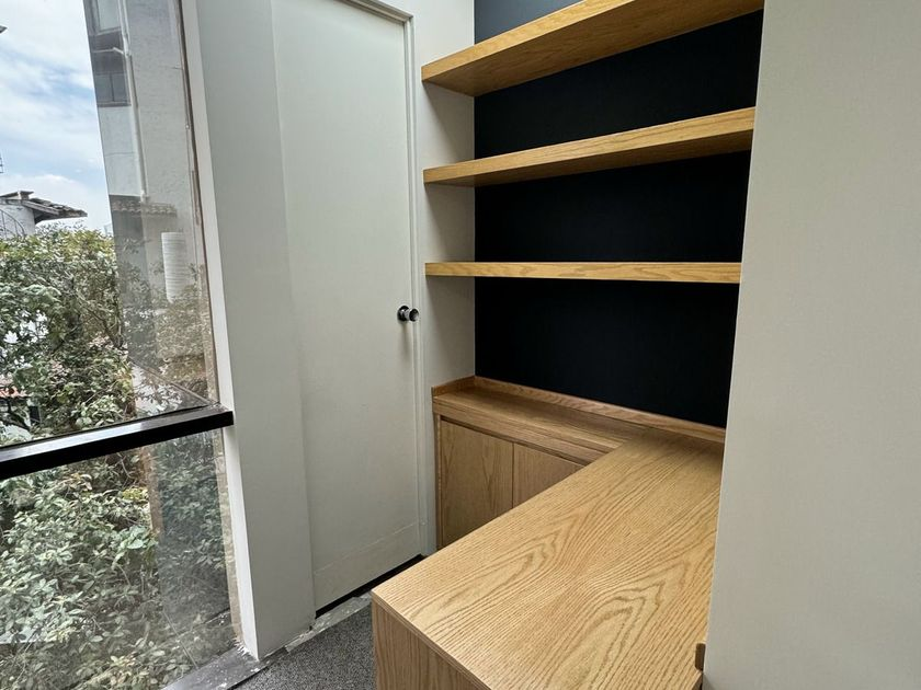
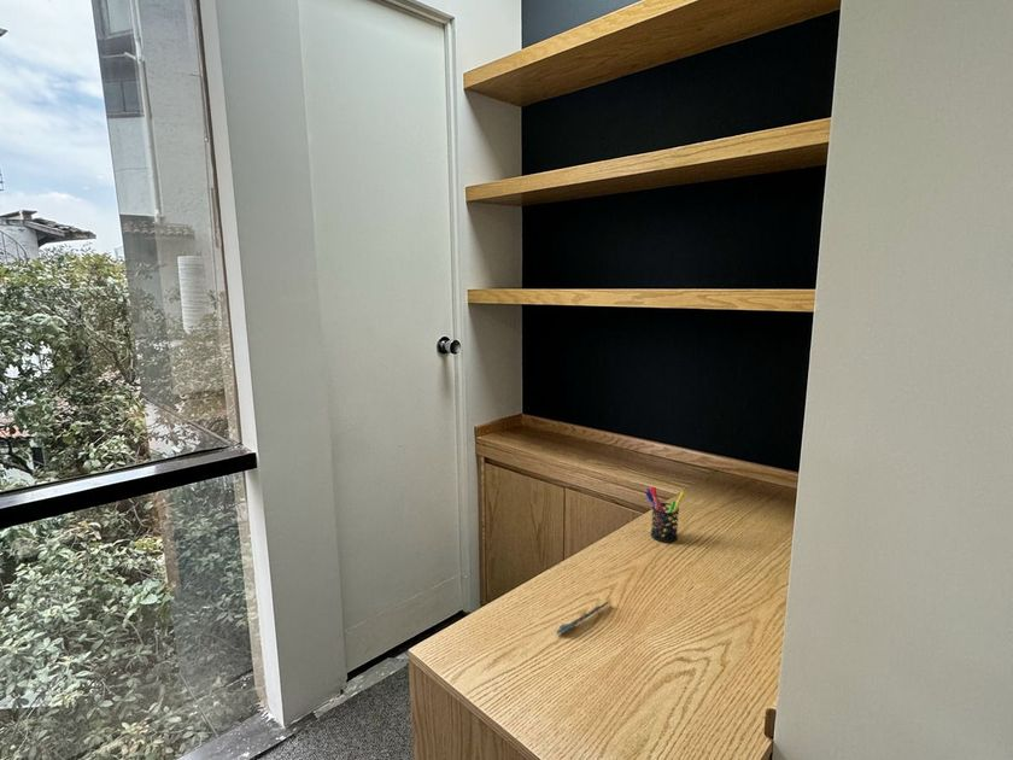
+ pen holder [644,486,686,544]
+ pen [556,601,611,636]
